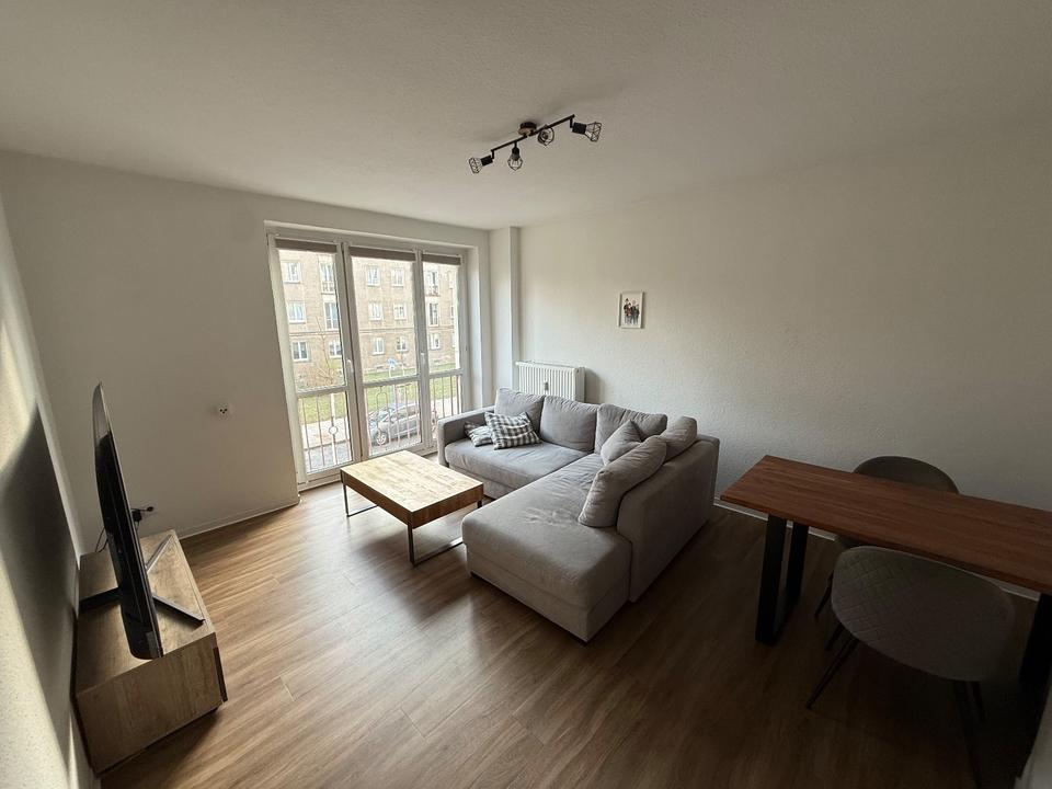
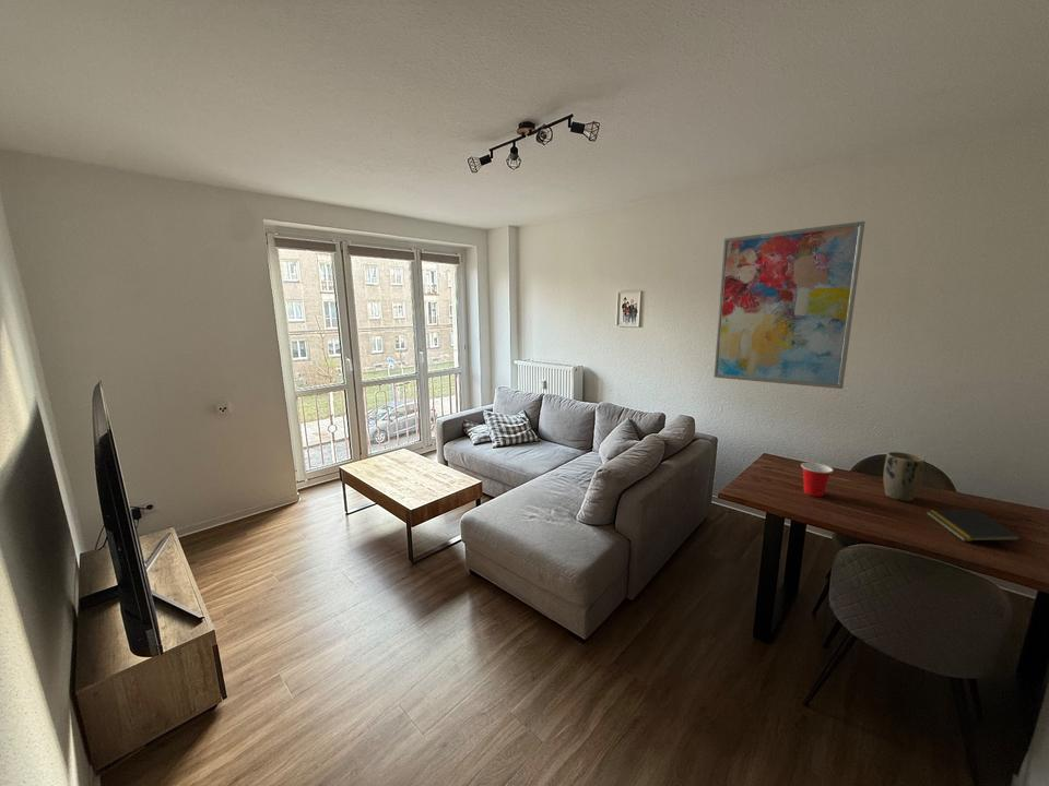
+ wall art [712,221,867,390]
+ cup [800,462,835,498]
+ notepad [926,508,1023,543]
+ plant pot [882,451,926,502]
